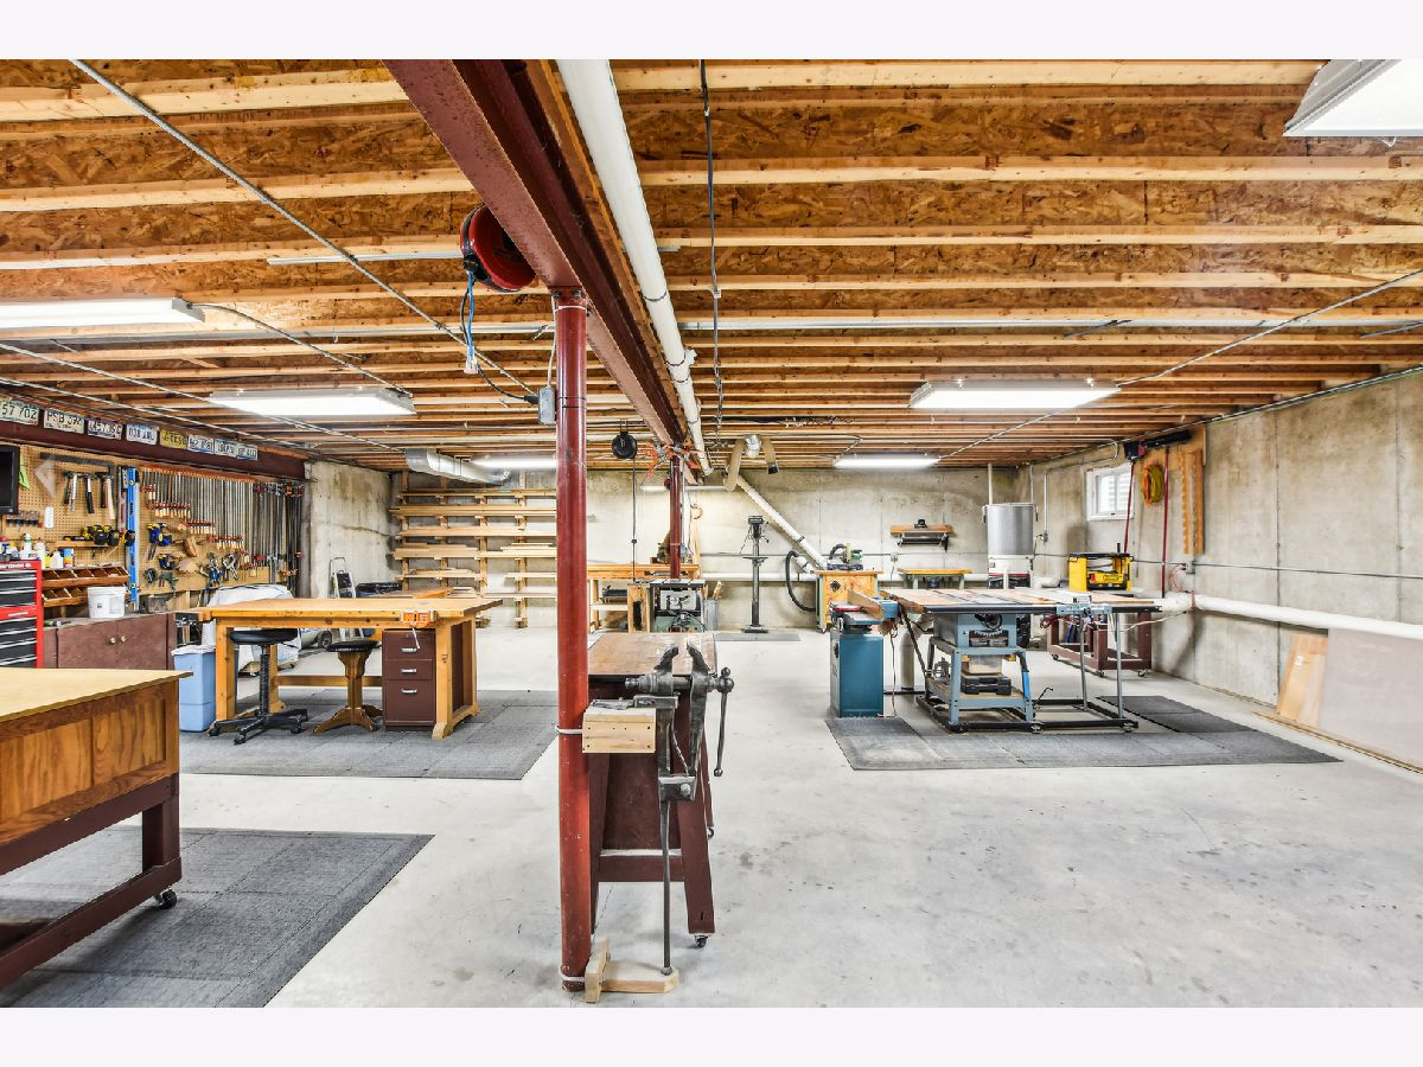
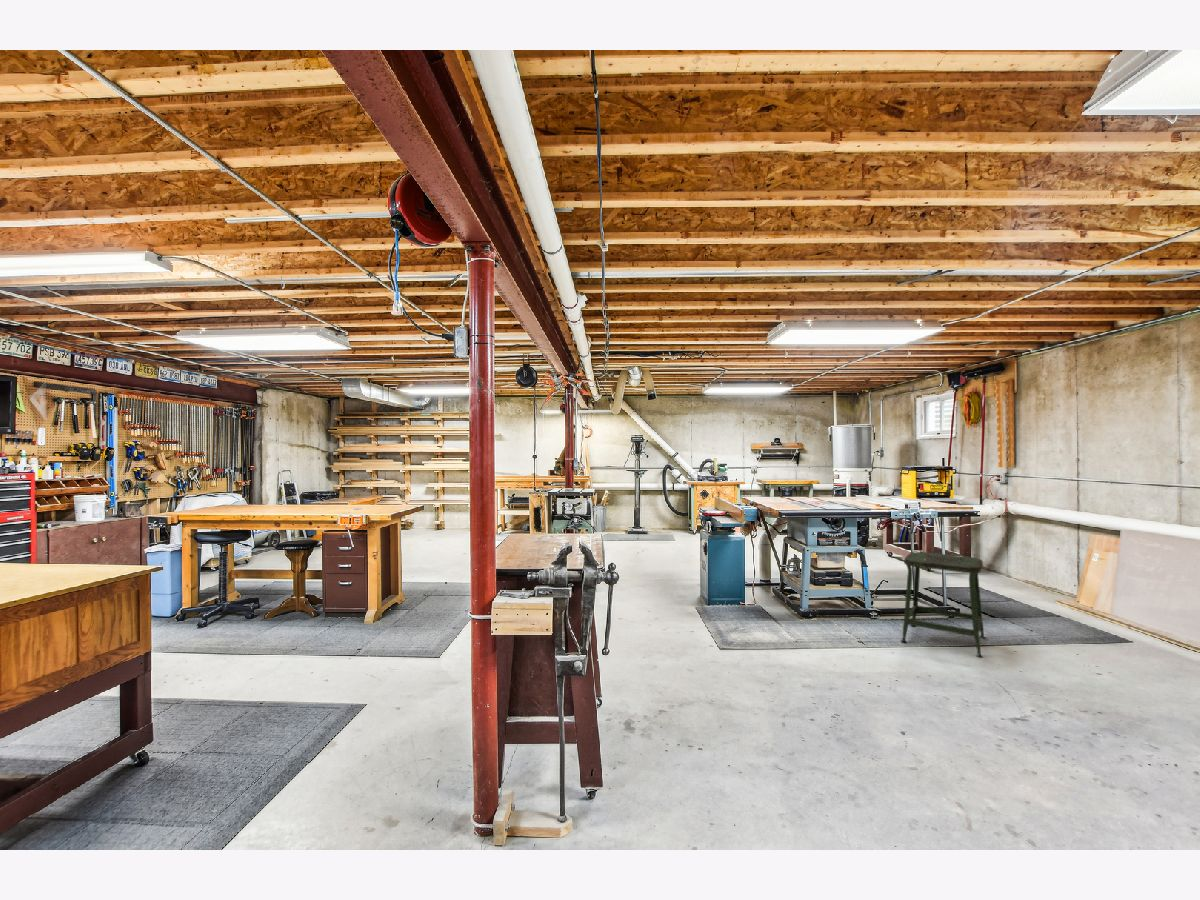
+ stool [900,551,987,658]
